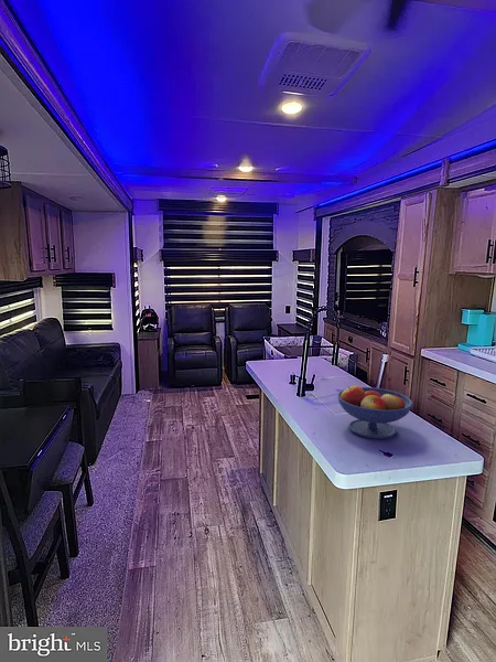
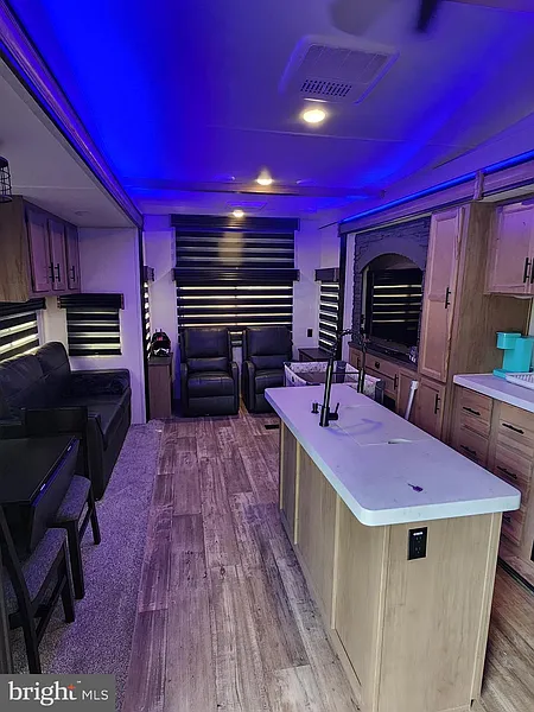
- fruit bowl [336,385,414,440]
